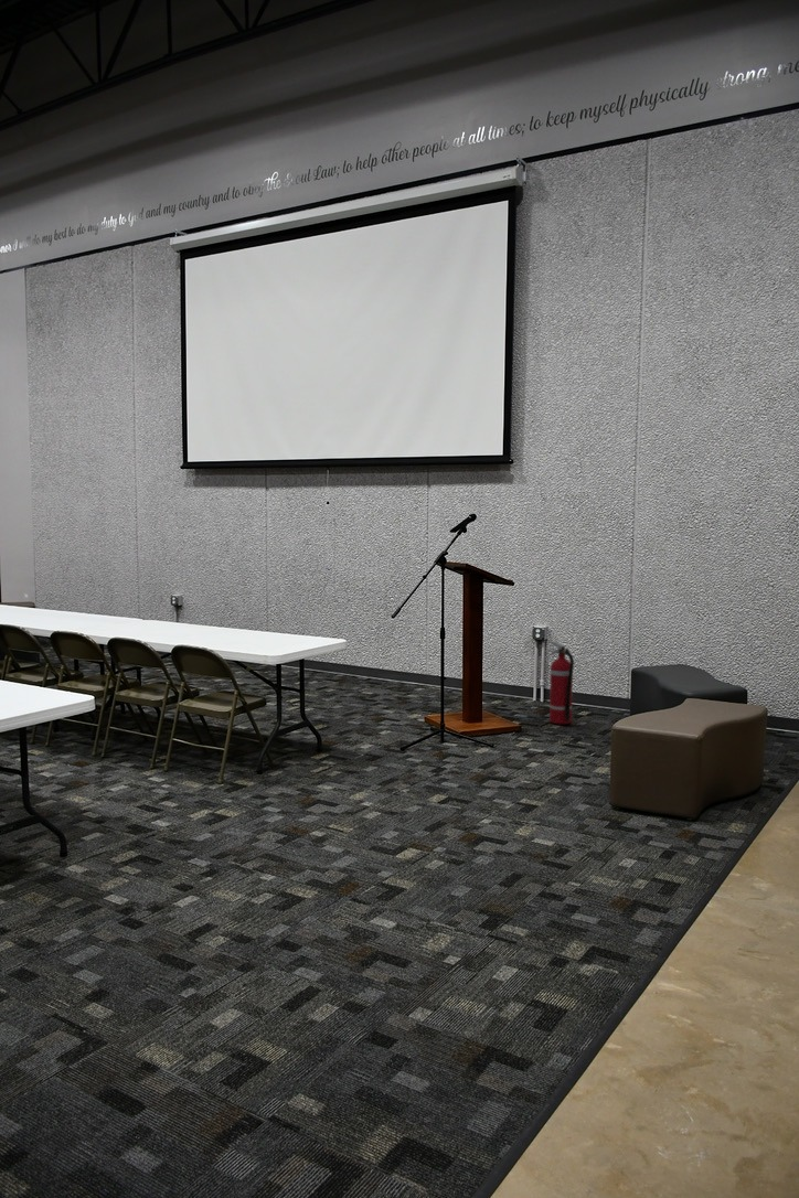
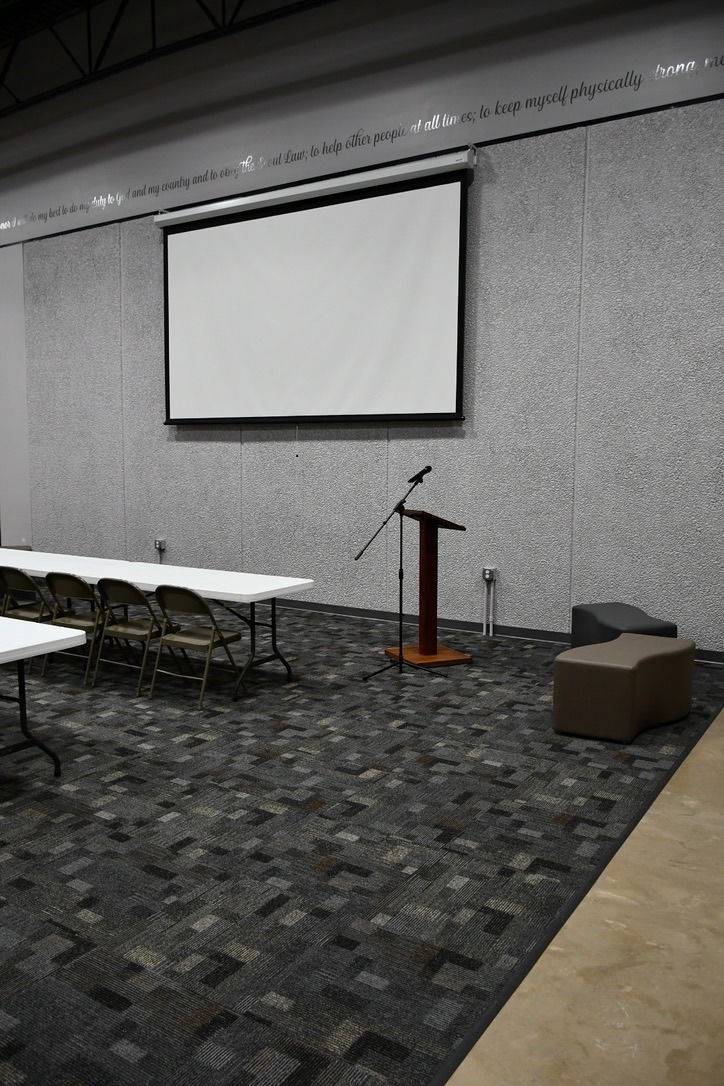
- fire extinguisher [548,640,575,725]
